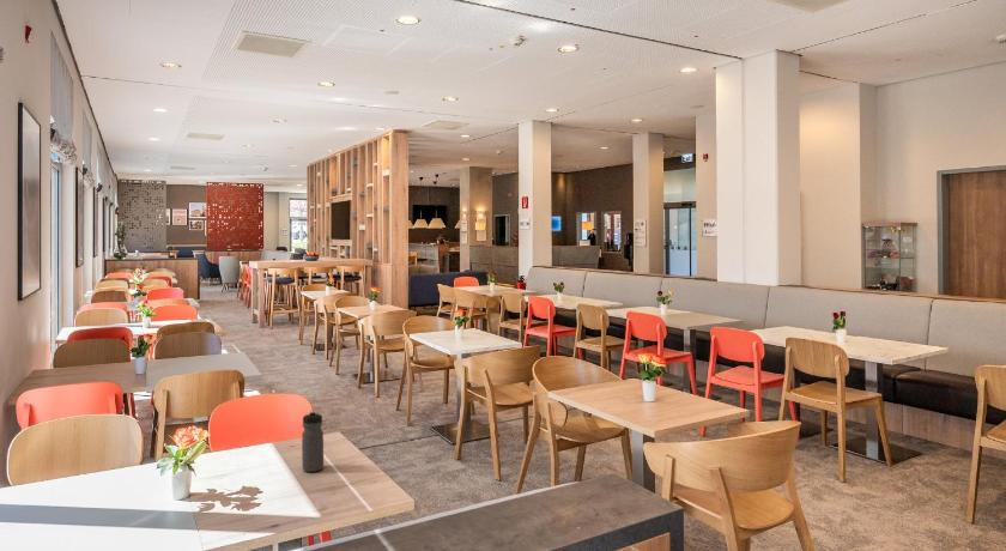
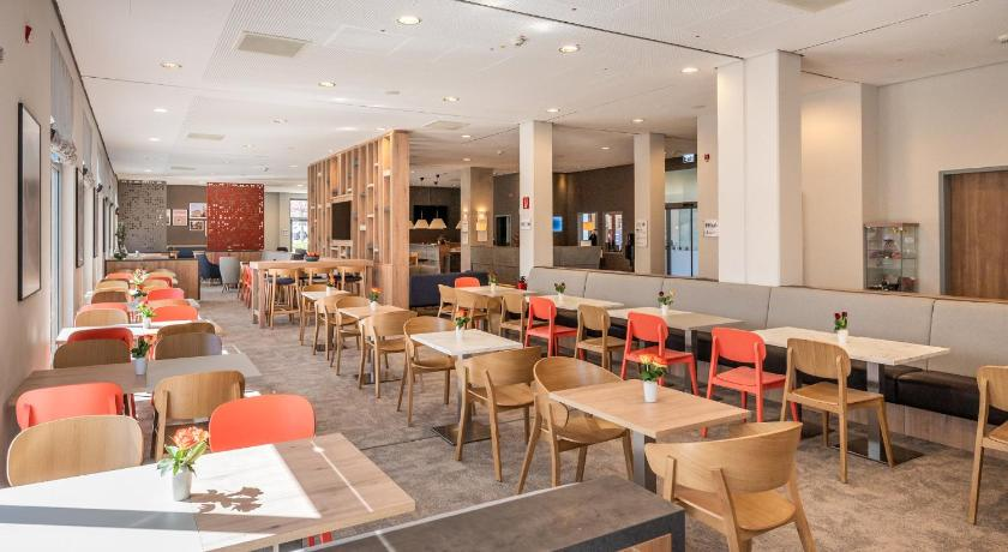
- water bottle [301,410,325,473]
